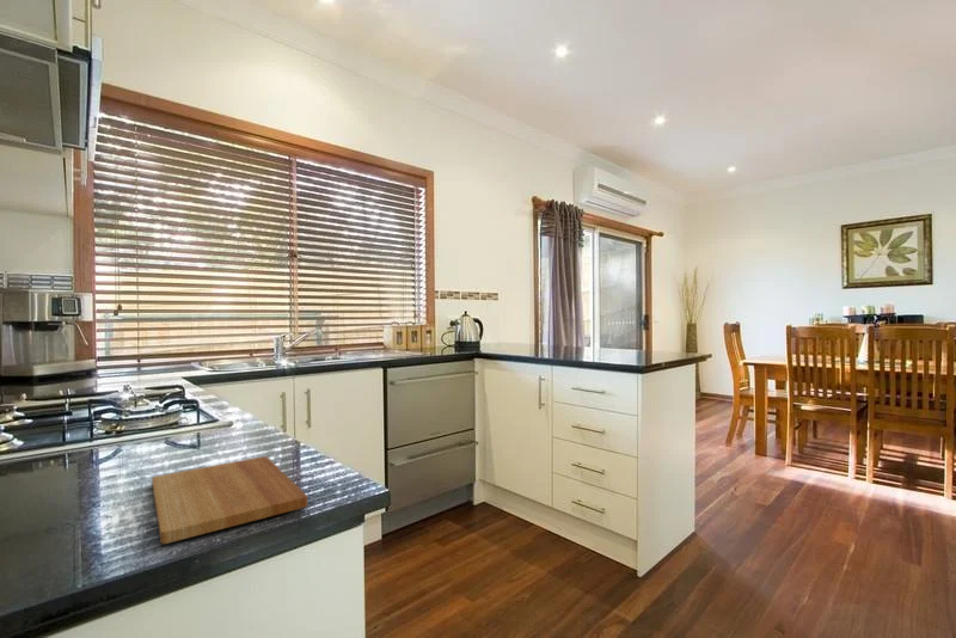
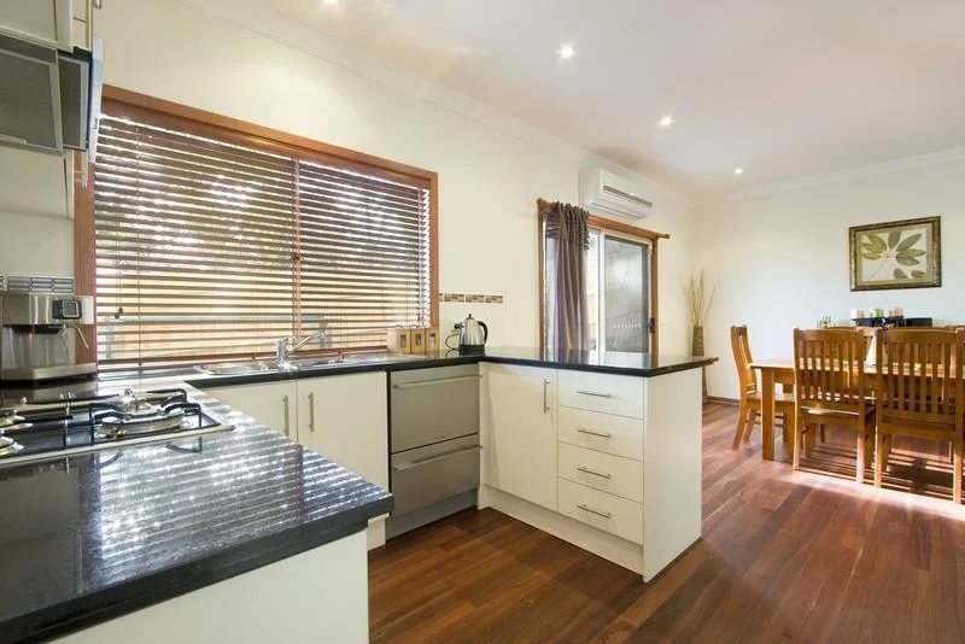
- cutting board [151,455,308,545]
